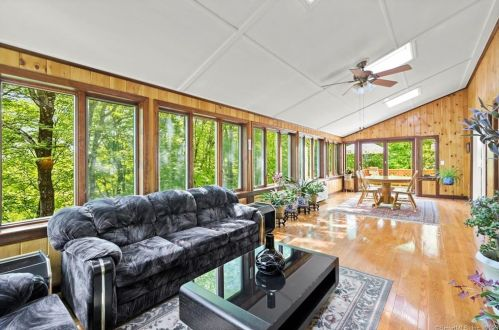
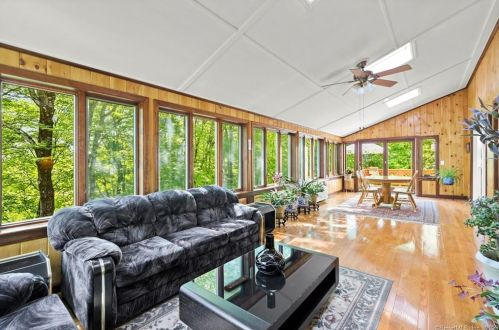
+ remote control [223,274,251,292]
